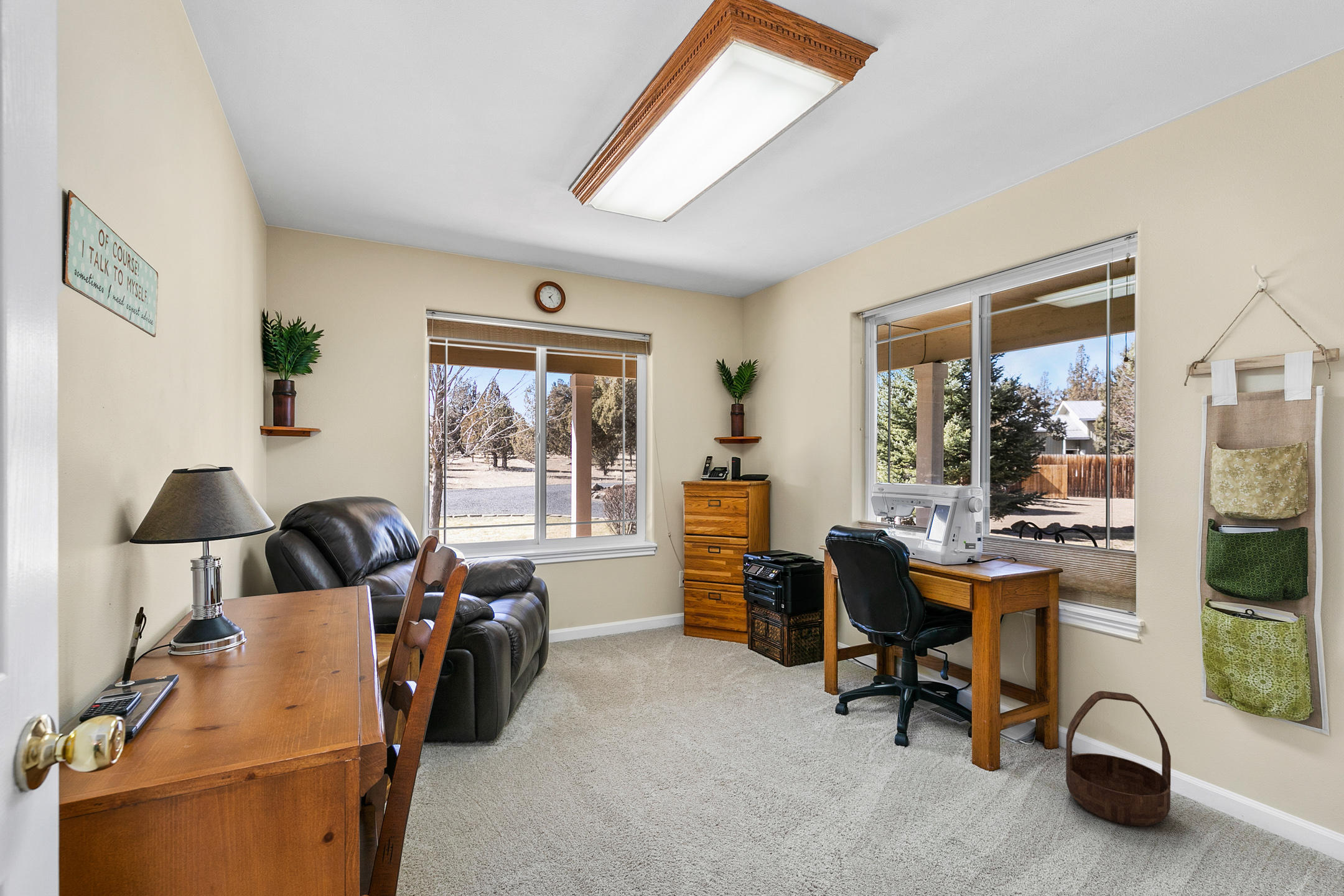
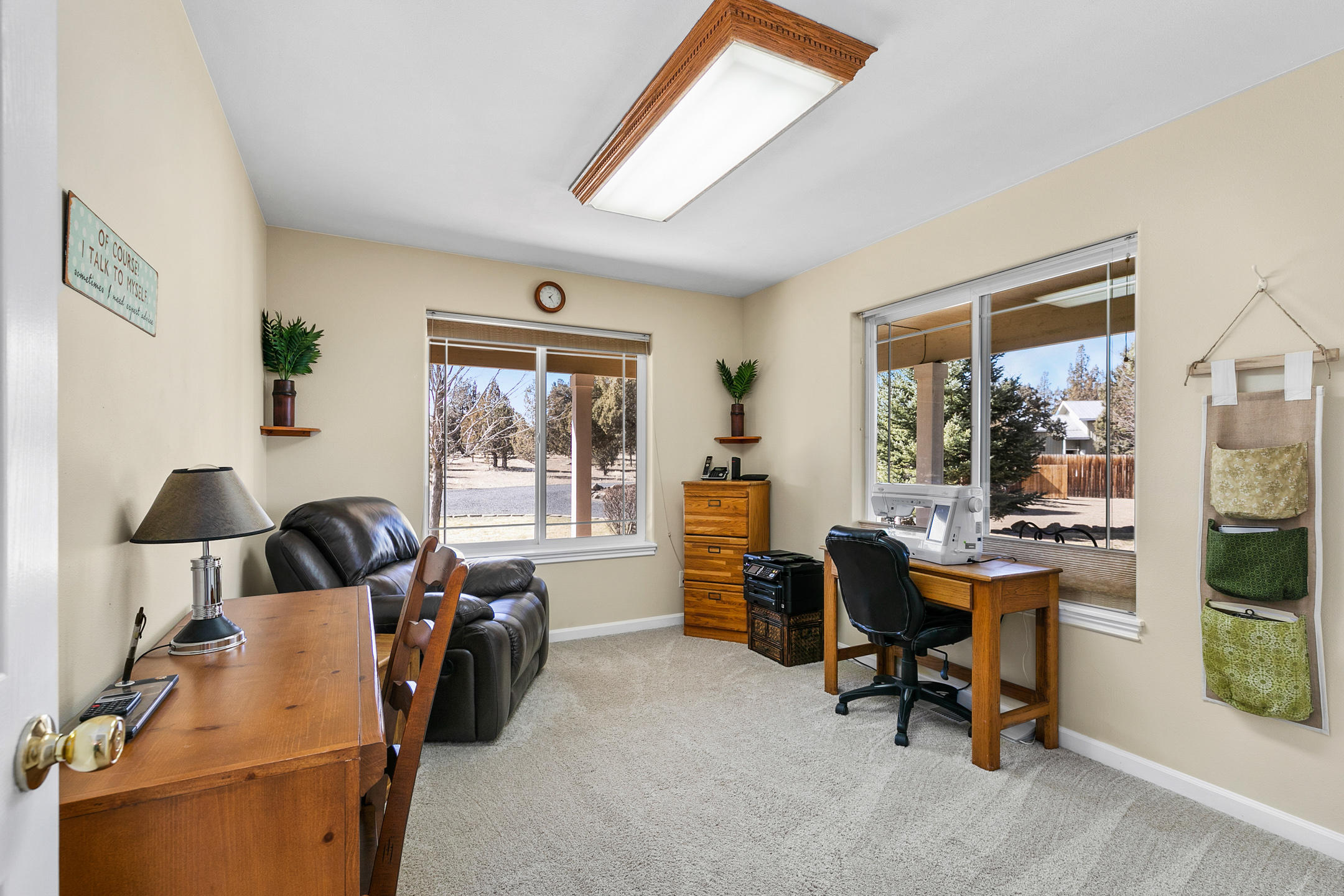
- basket [1065,690,1172,827]
